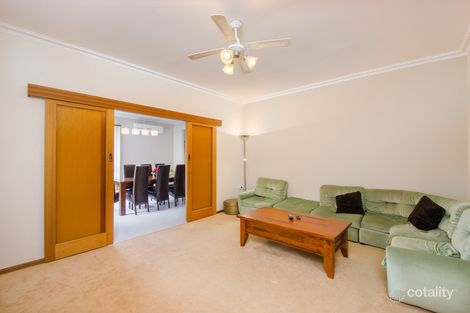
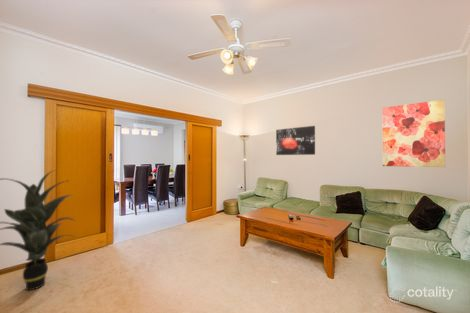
+ wall art [275,125,316,156]
+ indoor plant [0,169,76,291]
+ wall art [381,99,446,168]
